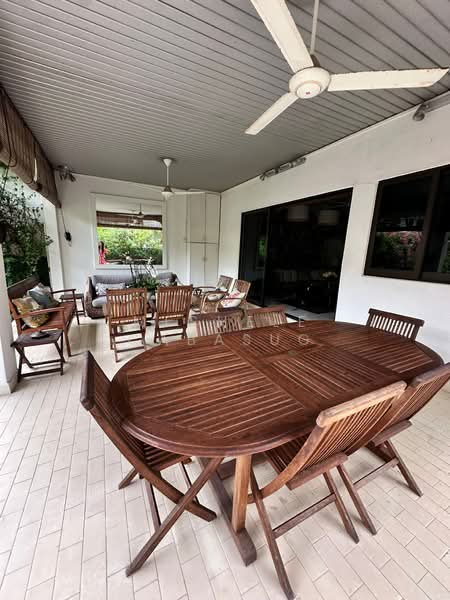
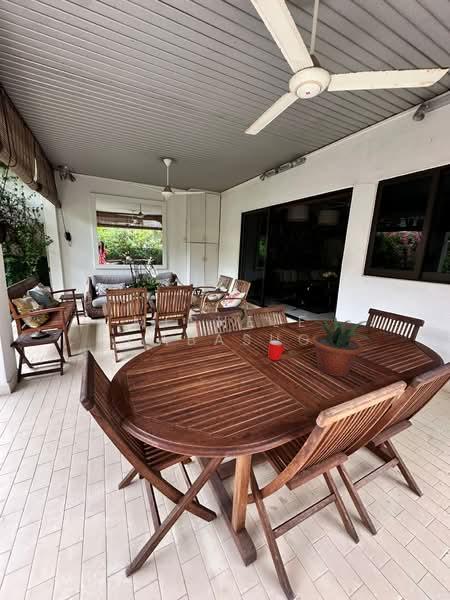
+ cup [267,340,285,361]
+ potted plant [311,316,374,377]
